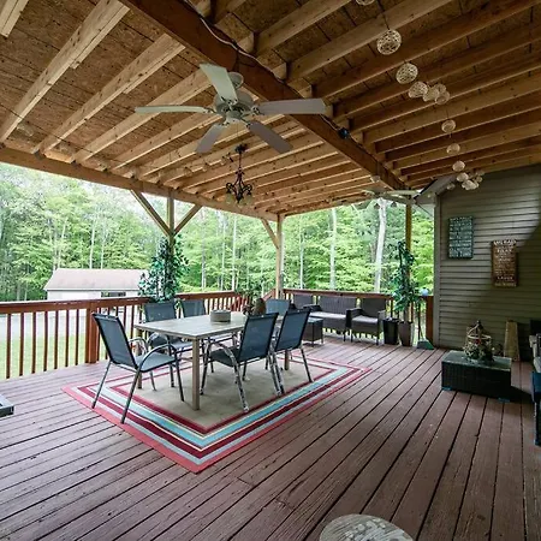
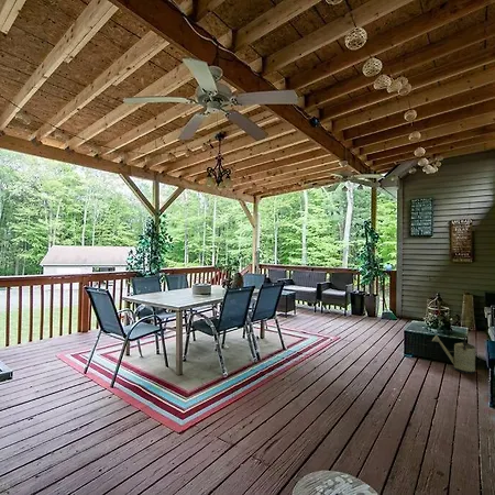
+ watering can [431,334,482,375]
